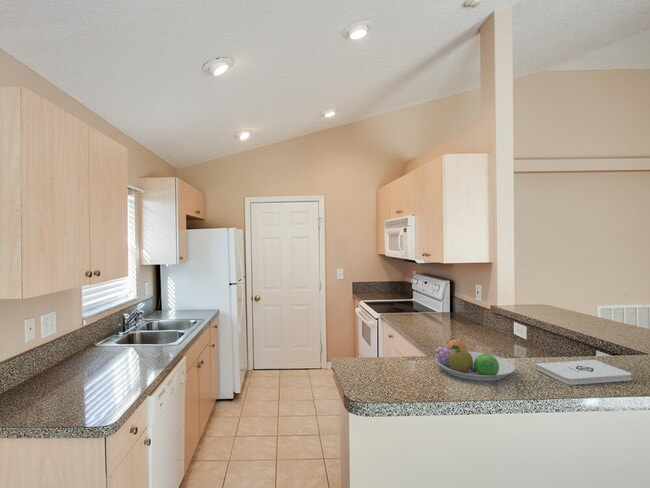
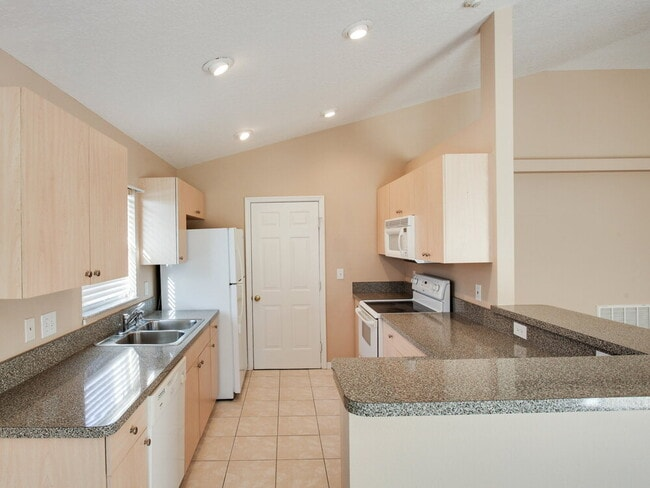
- notepad [534,359,633,386]
- fruit bowl [434,337,515,382]
